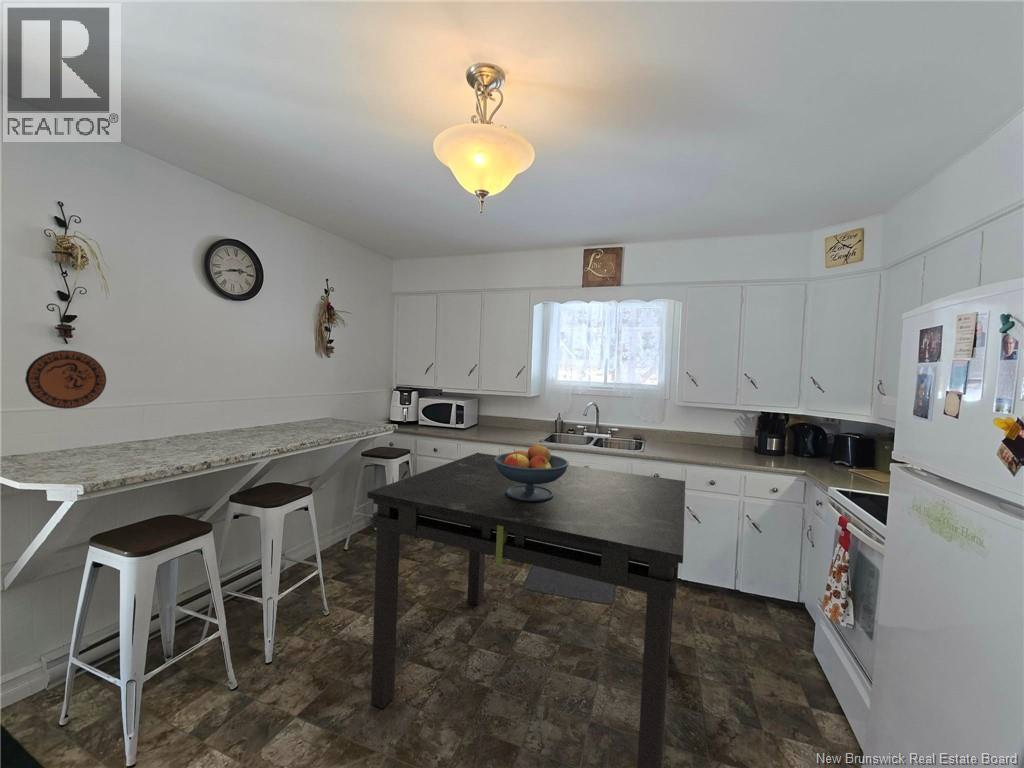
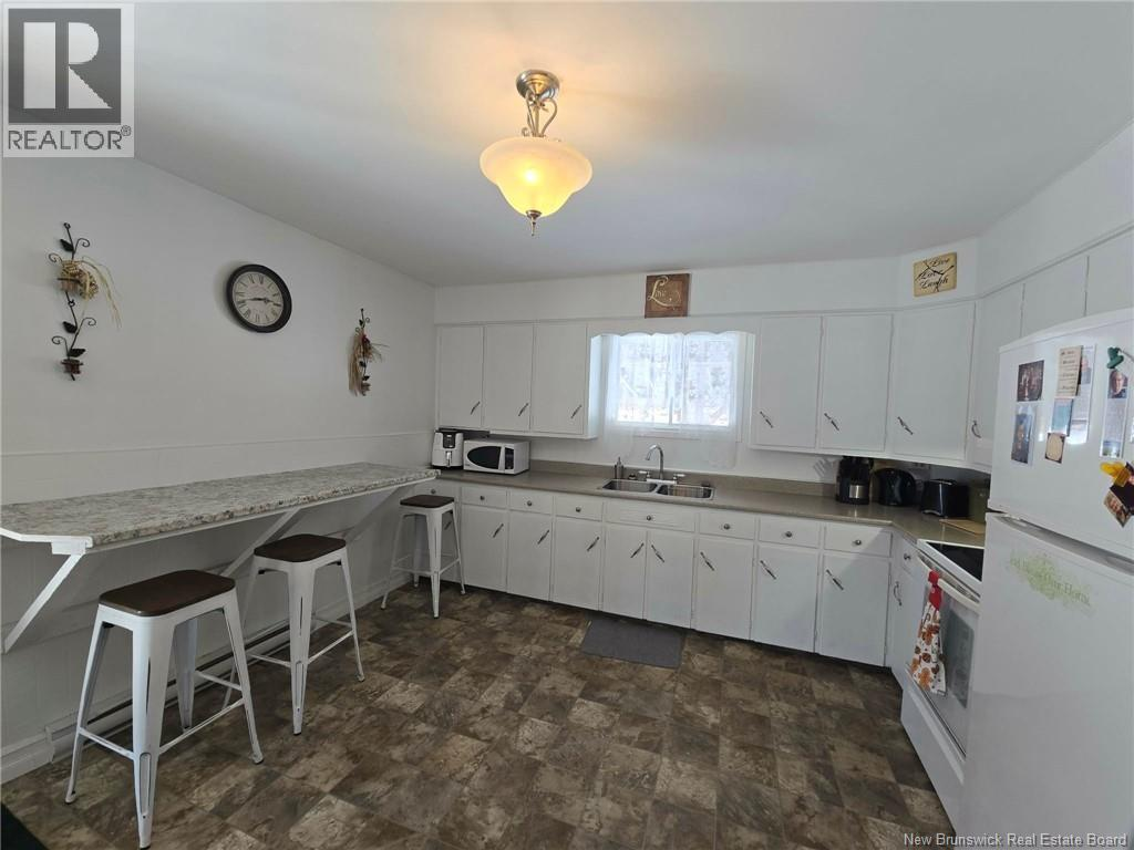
- decorative plate [24,349,107,410]
- dining table [366,452,686,768]
- fruit bowl [494,444,570,501]
